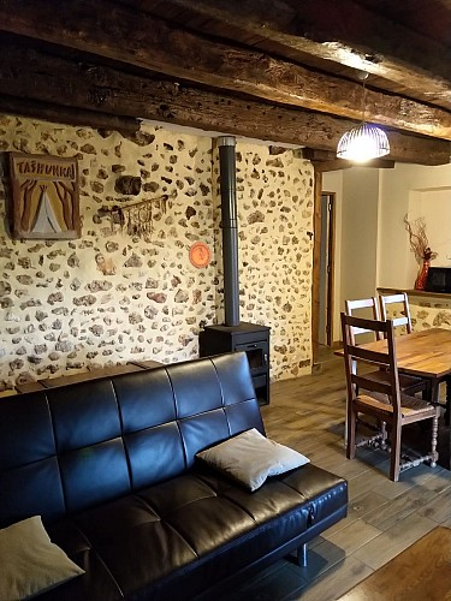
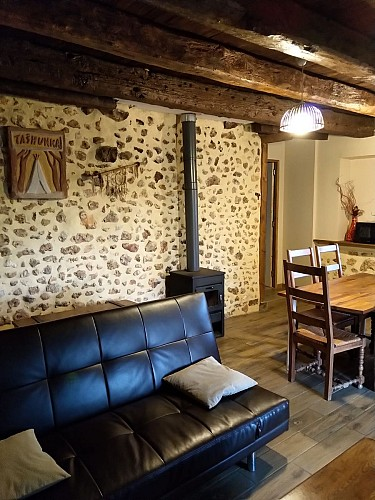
- decorative plate [188,240,212,269]
